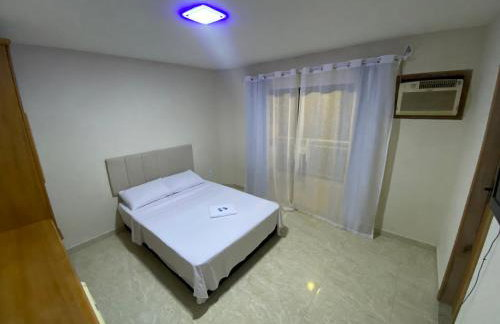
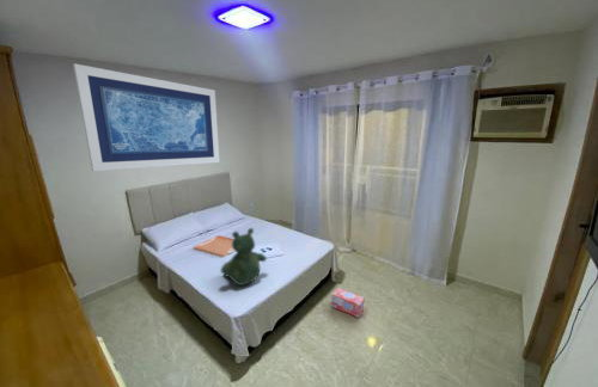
+ wall art [73,62,221,172]
+ teddy bear [219,227,268,287]
+ serving tray [193,234,236,258]
+ box [330,287,366,319]
